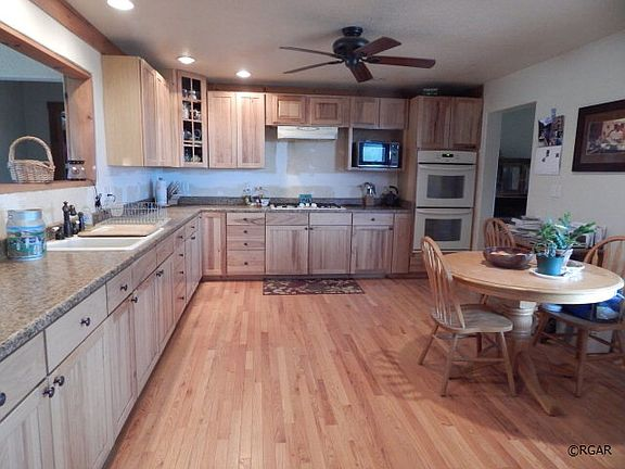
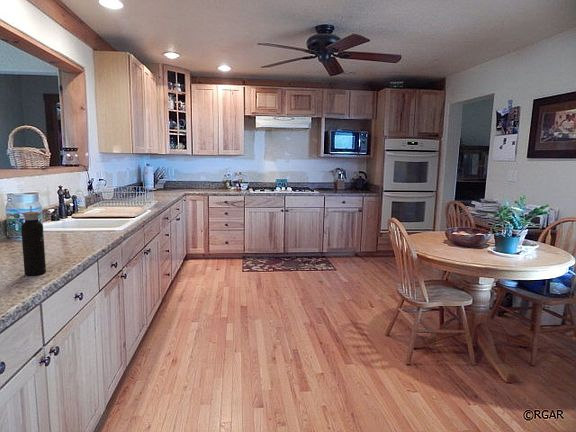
+ water bottle [20,205,47,276]
